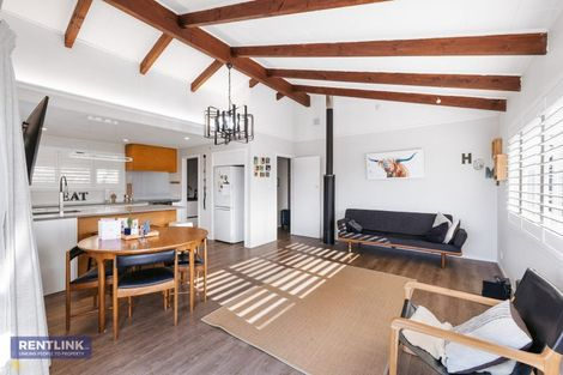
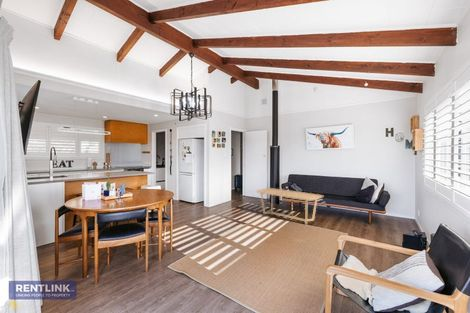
+ coffee table [255,187,324,225]
